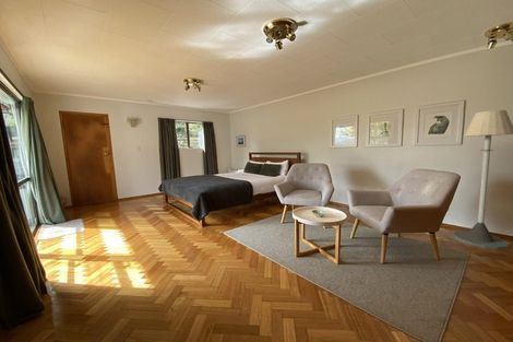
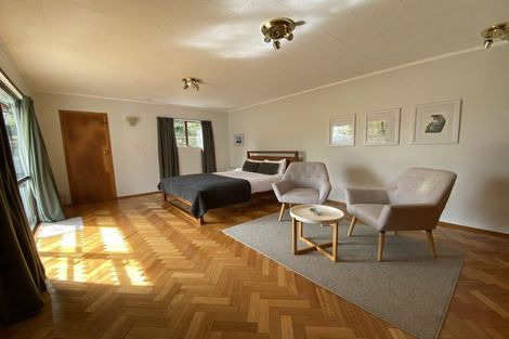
- floor lamp [452,109,513,250]
